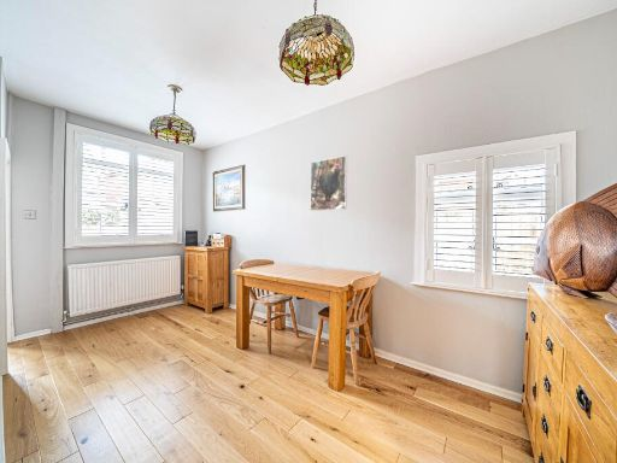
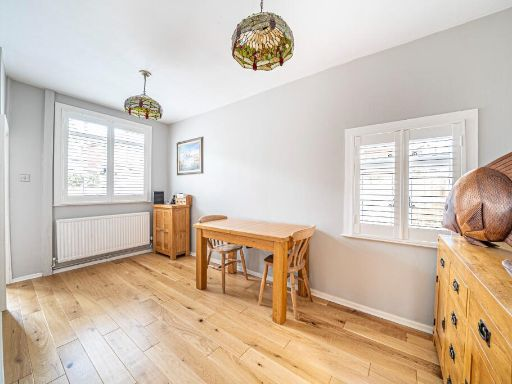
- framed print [310,154,348,212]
